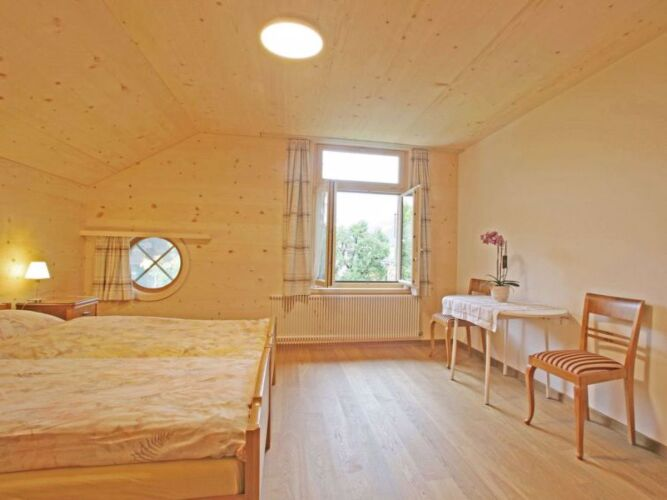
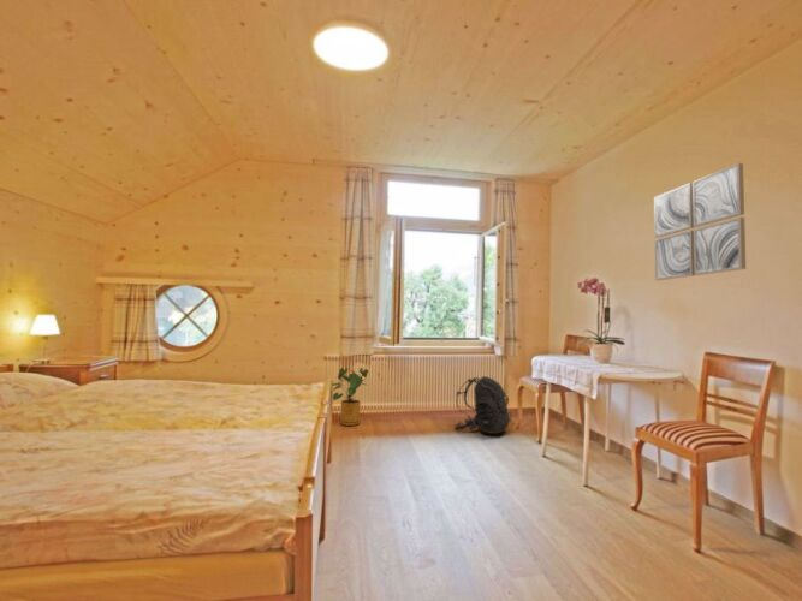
+ wall art [653,162,747,281]
+ backpack [453,375,513,435]
+ house plant [331,367,369,427]
